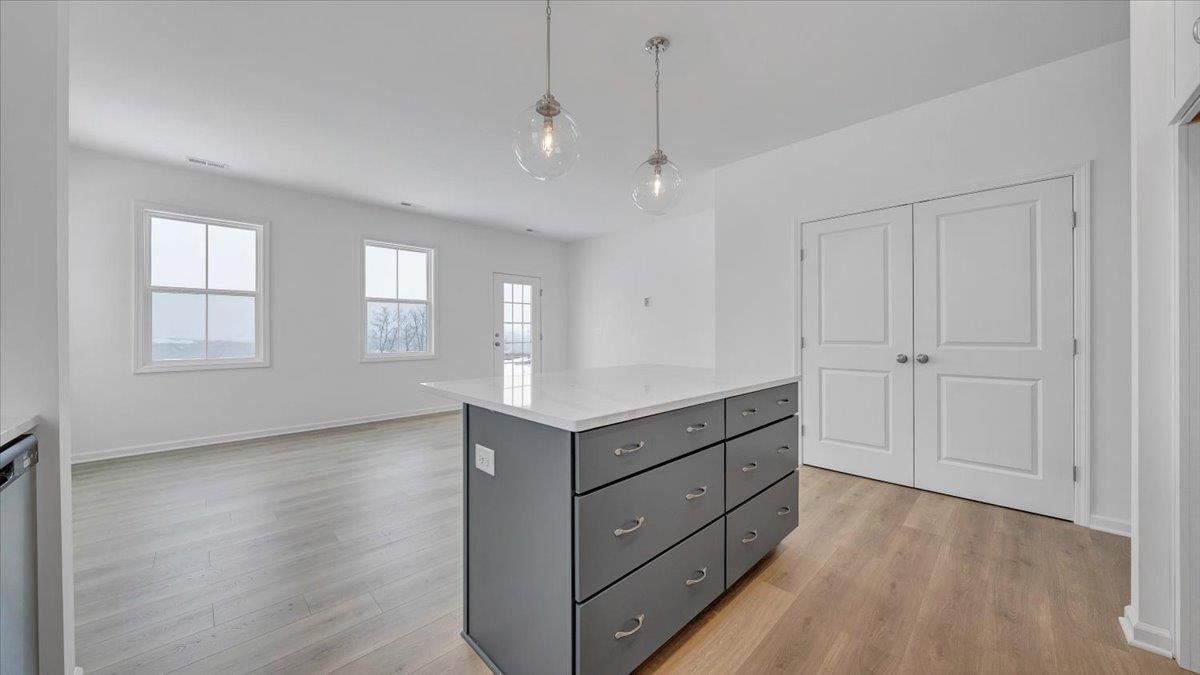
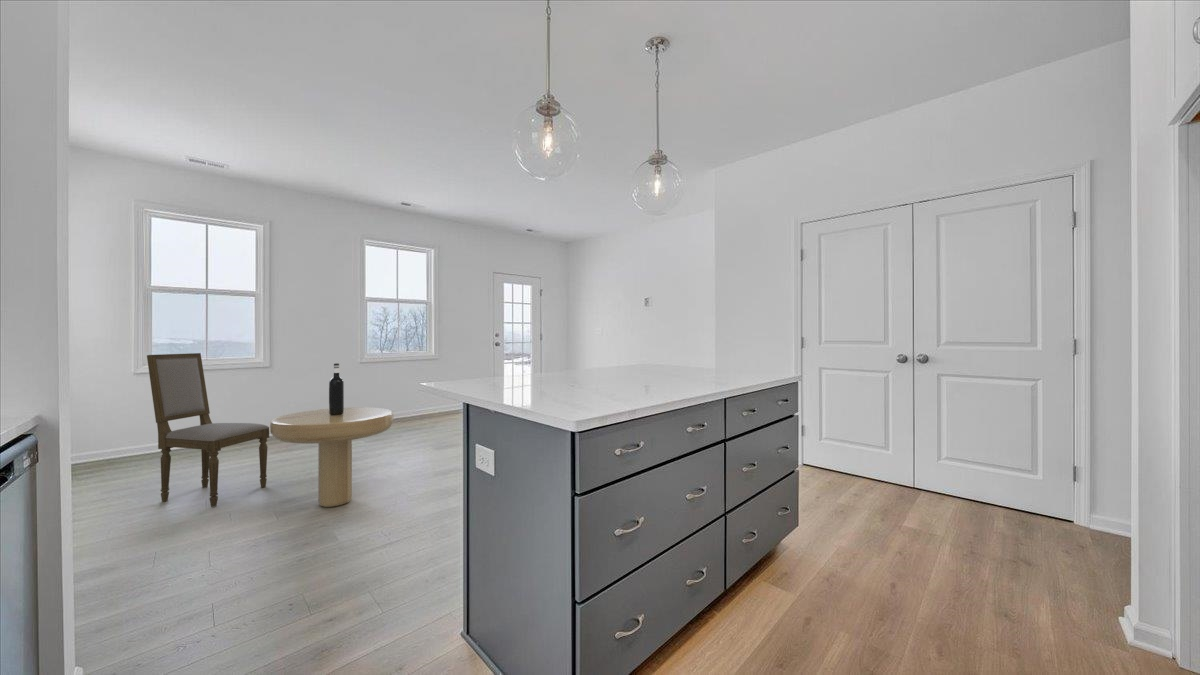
+ dining table [269,362,394,508]
+ dining chair [146,352,270,508]
